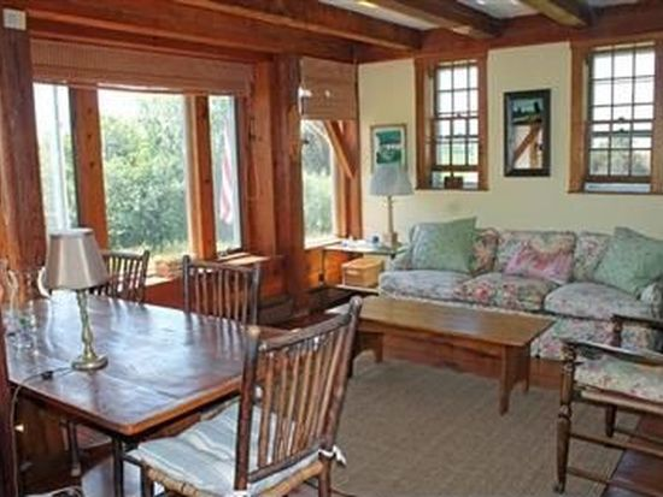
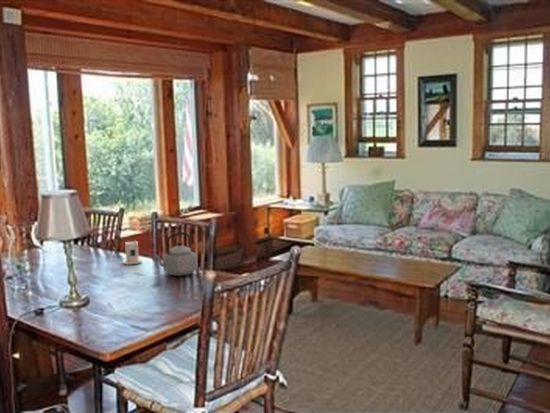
+ candle [122,238,143,265]
+ teapot [152,231,198,277]
